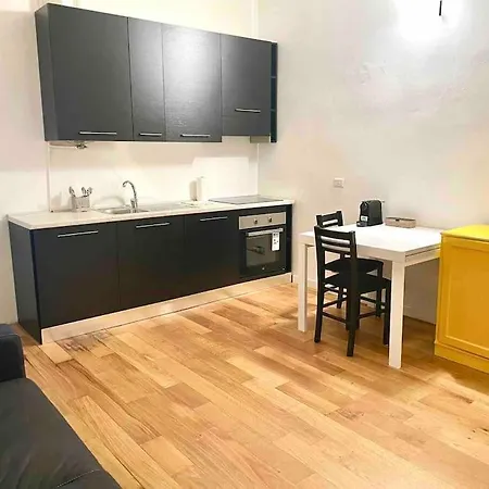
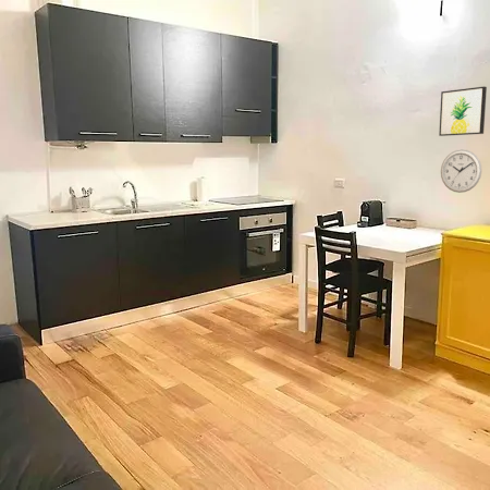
+ wall clock [440,148,482,194]
+ wall art [438,85,488,137]
